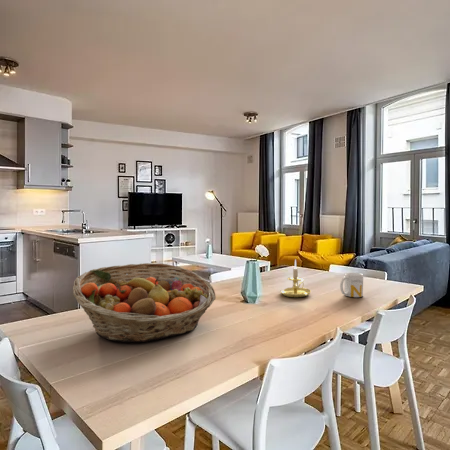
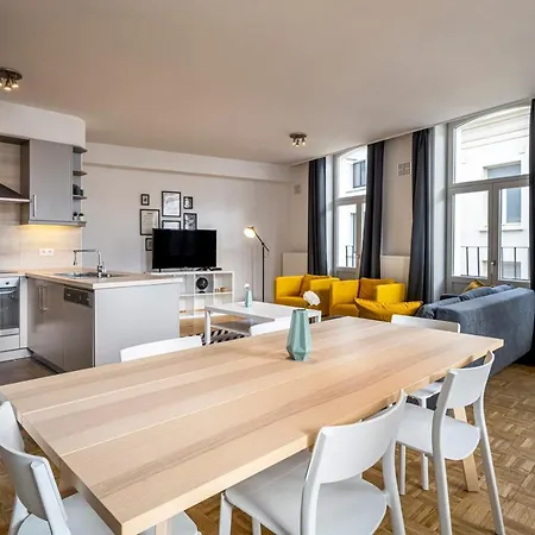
- mug [339,272,364,298]
- candle holder [279,258,312,298]
- fruit basket [72,262,217,343]
